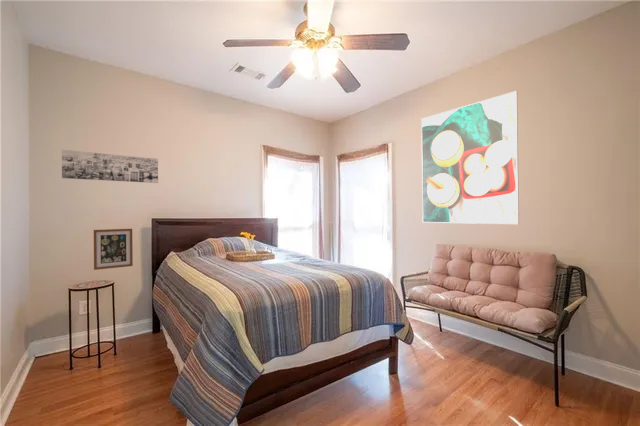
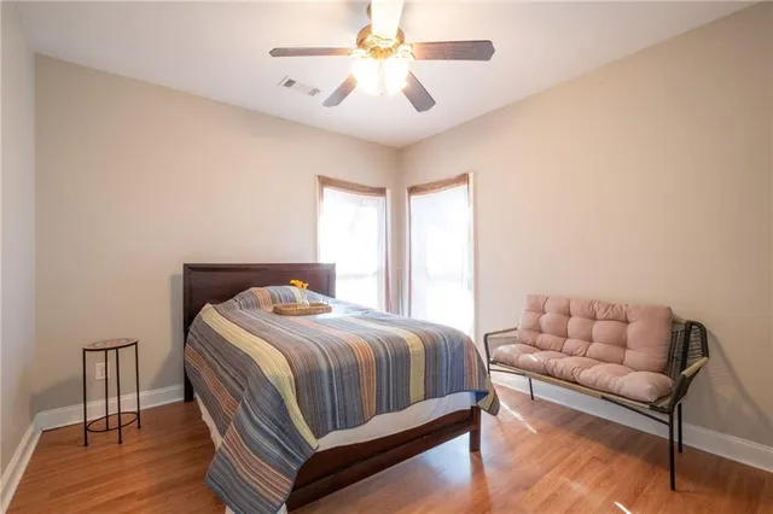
- wall art [93,228,134,271]
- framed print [420,90,520,225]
- wall art [61,149,159,184]
